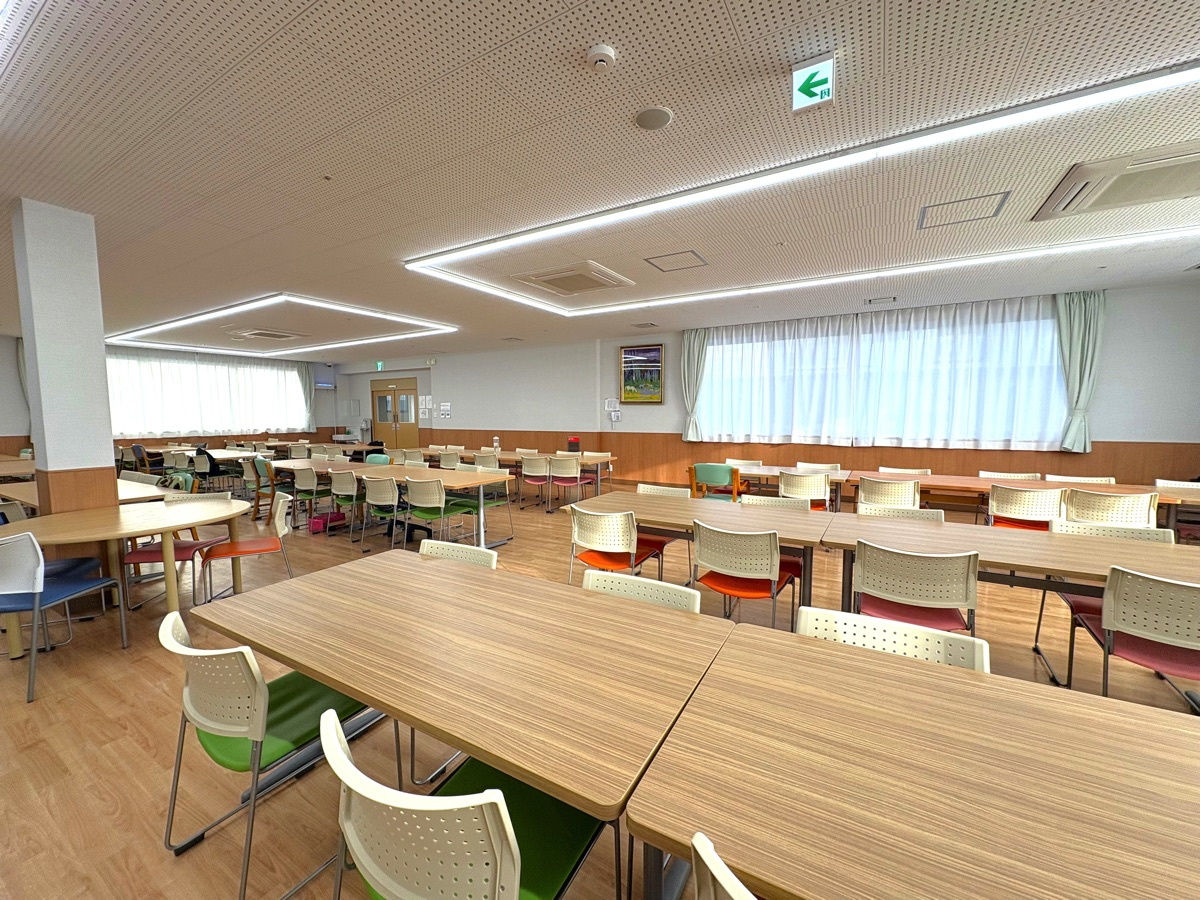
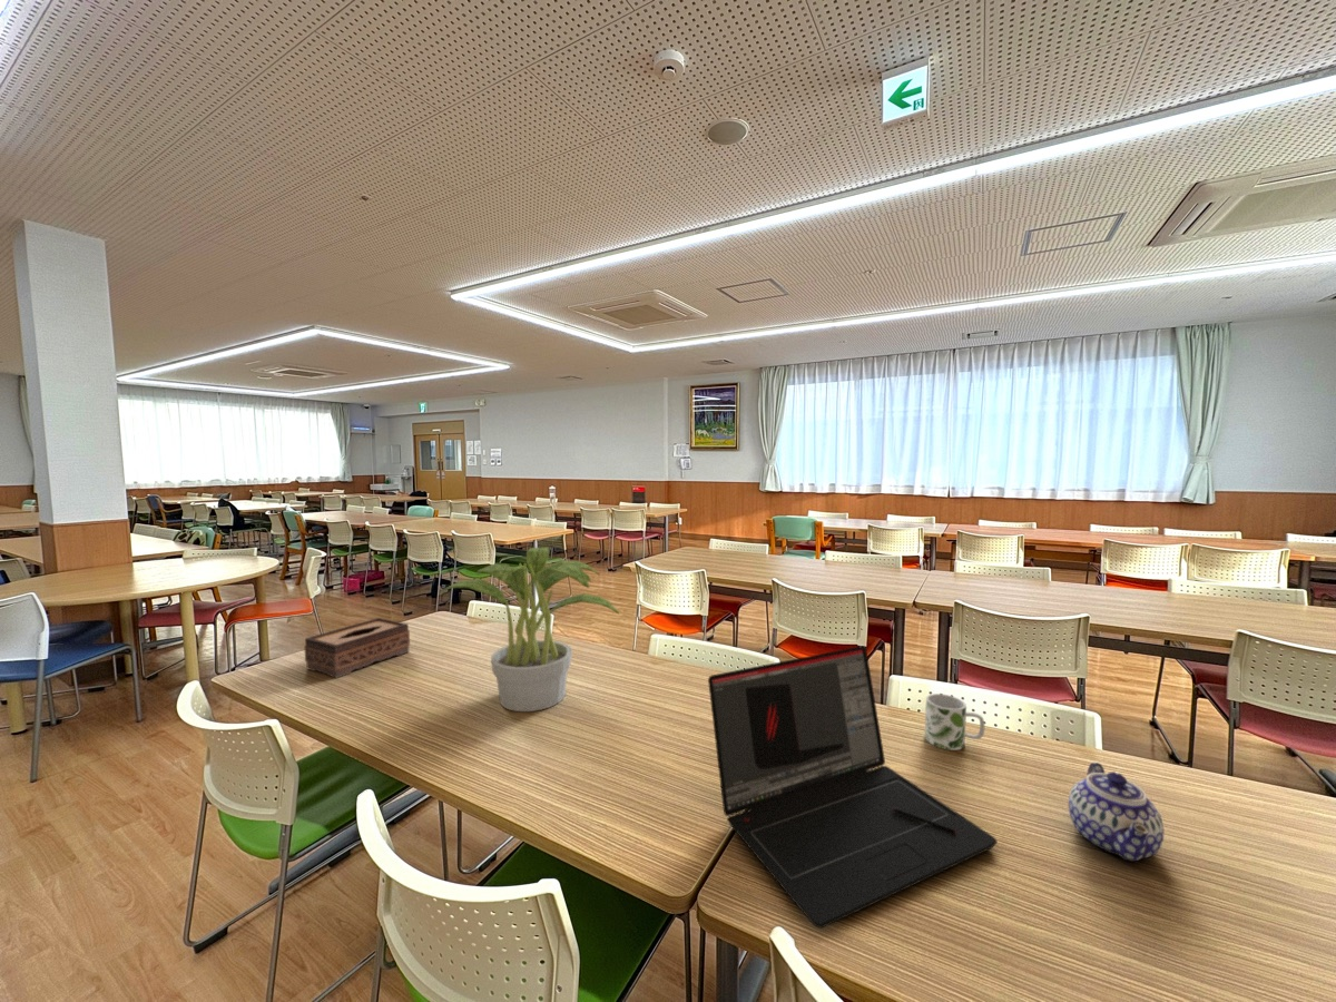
+ potted plant [439,547,620,713]
+ teapot [1068,762,1166,863]
+ tissue box [303,617,411,679]
+ mug [924,692,985,752]
+ laptop [707,645,999,930]
